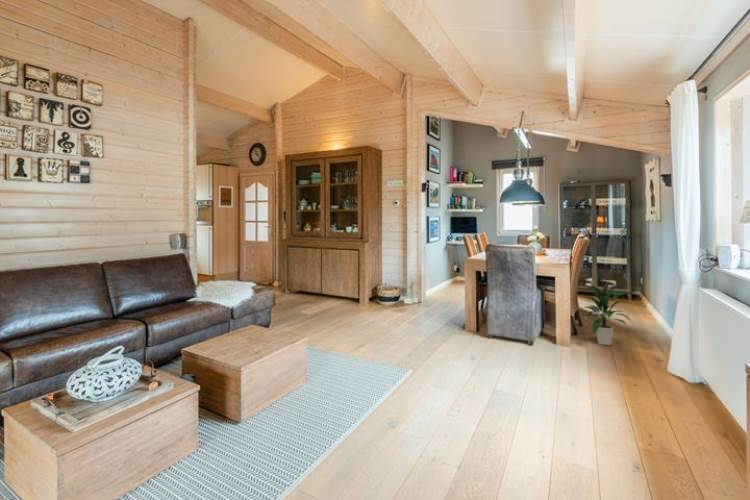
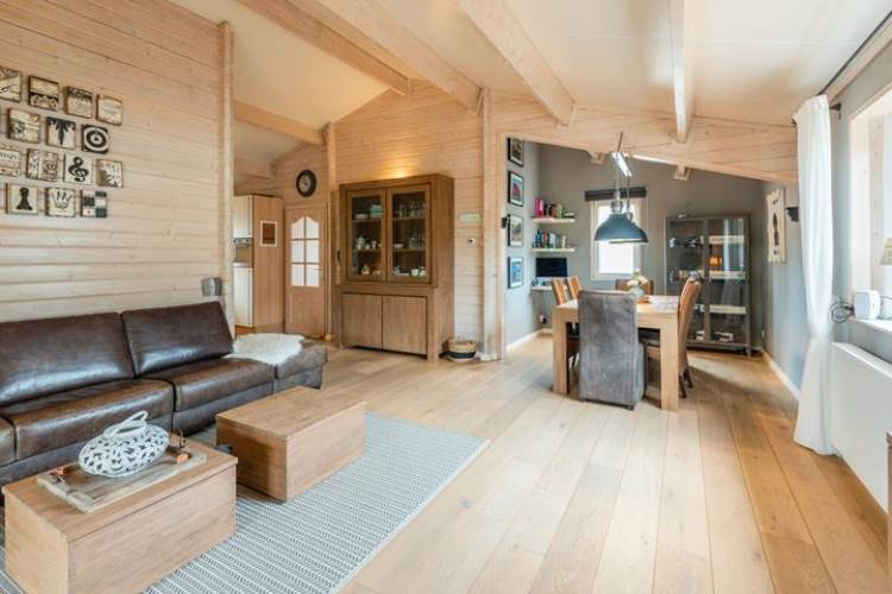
- indoor plant [579,280,632,346]
